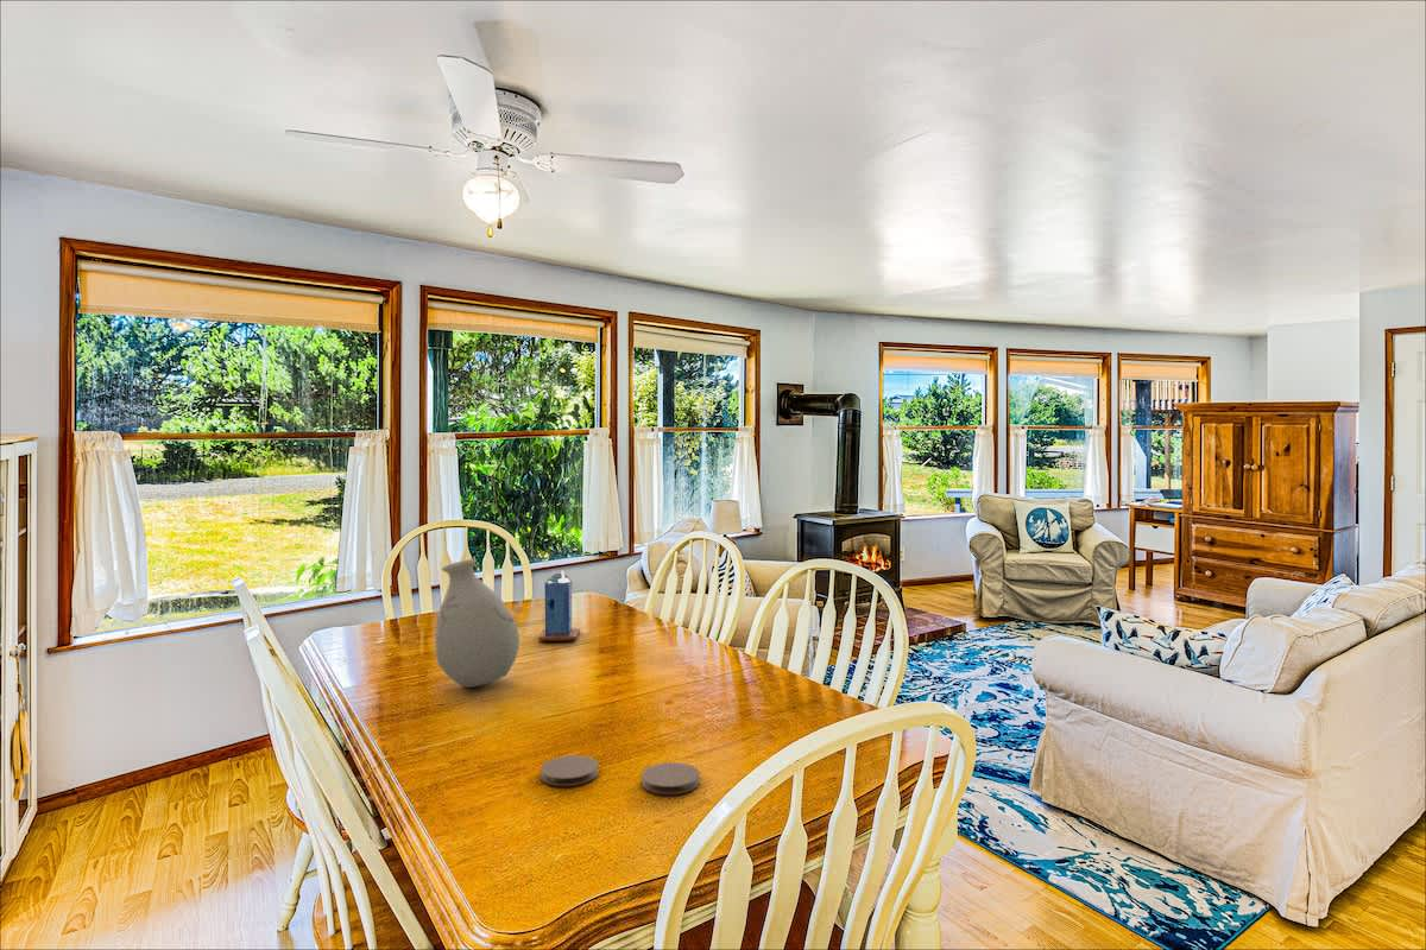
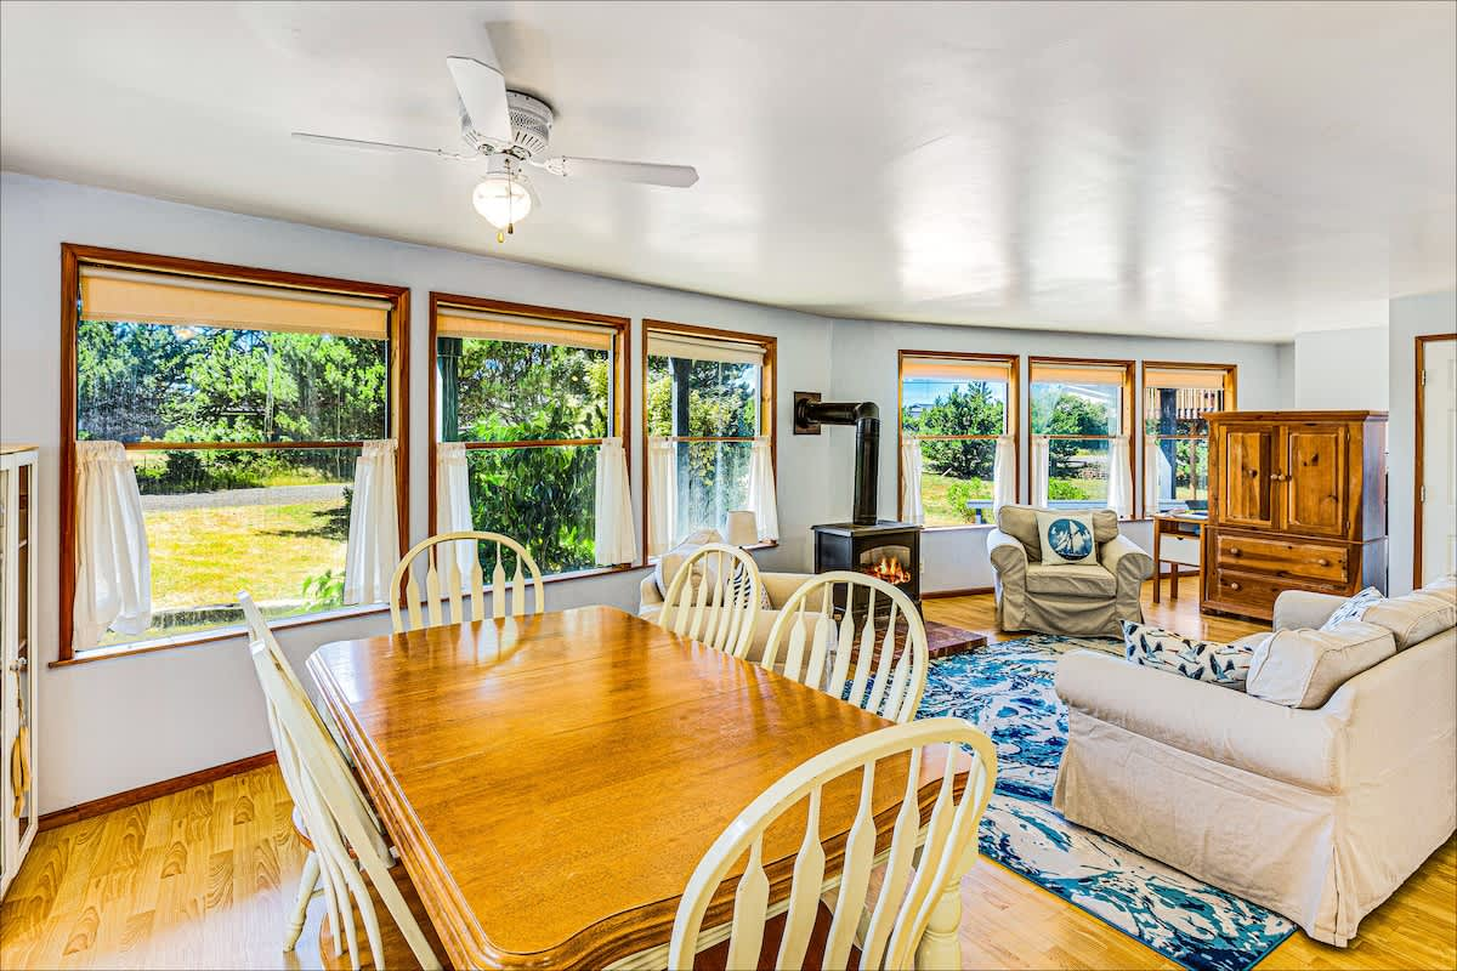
- vase [434,558,520,689]
- coaster [540,754,600,787]
- candle [537,569,581,641]
- coaster [641,761,701,796]
